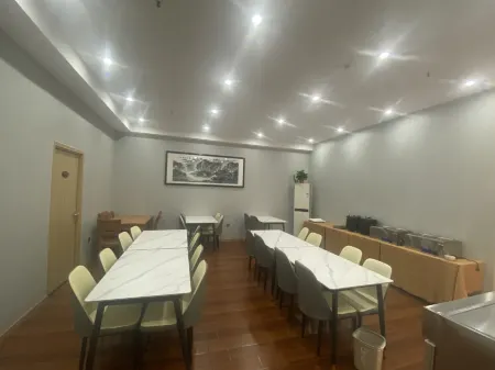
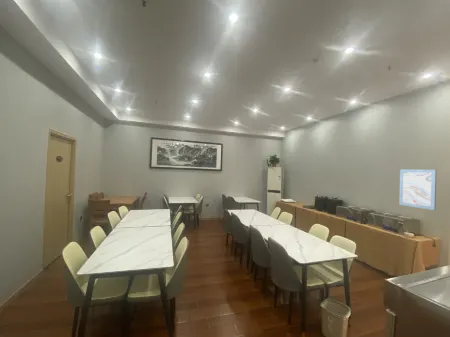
+ wall art [398,168,437,211]
